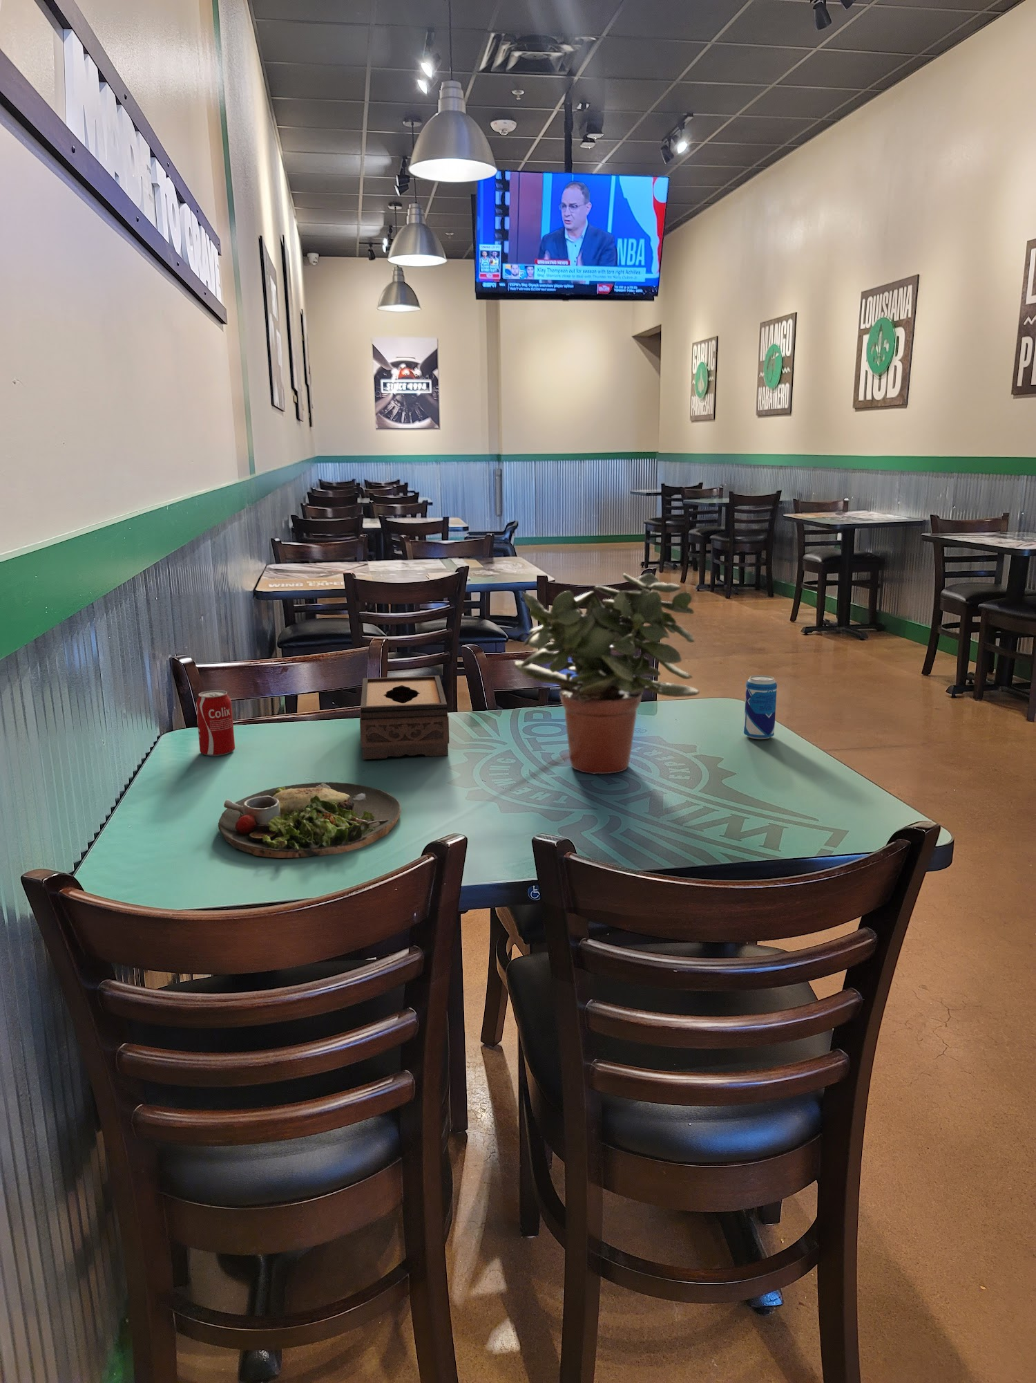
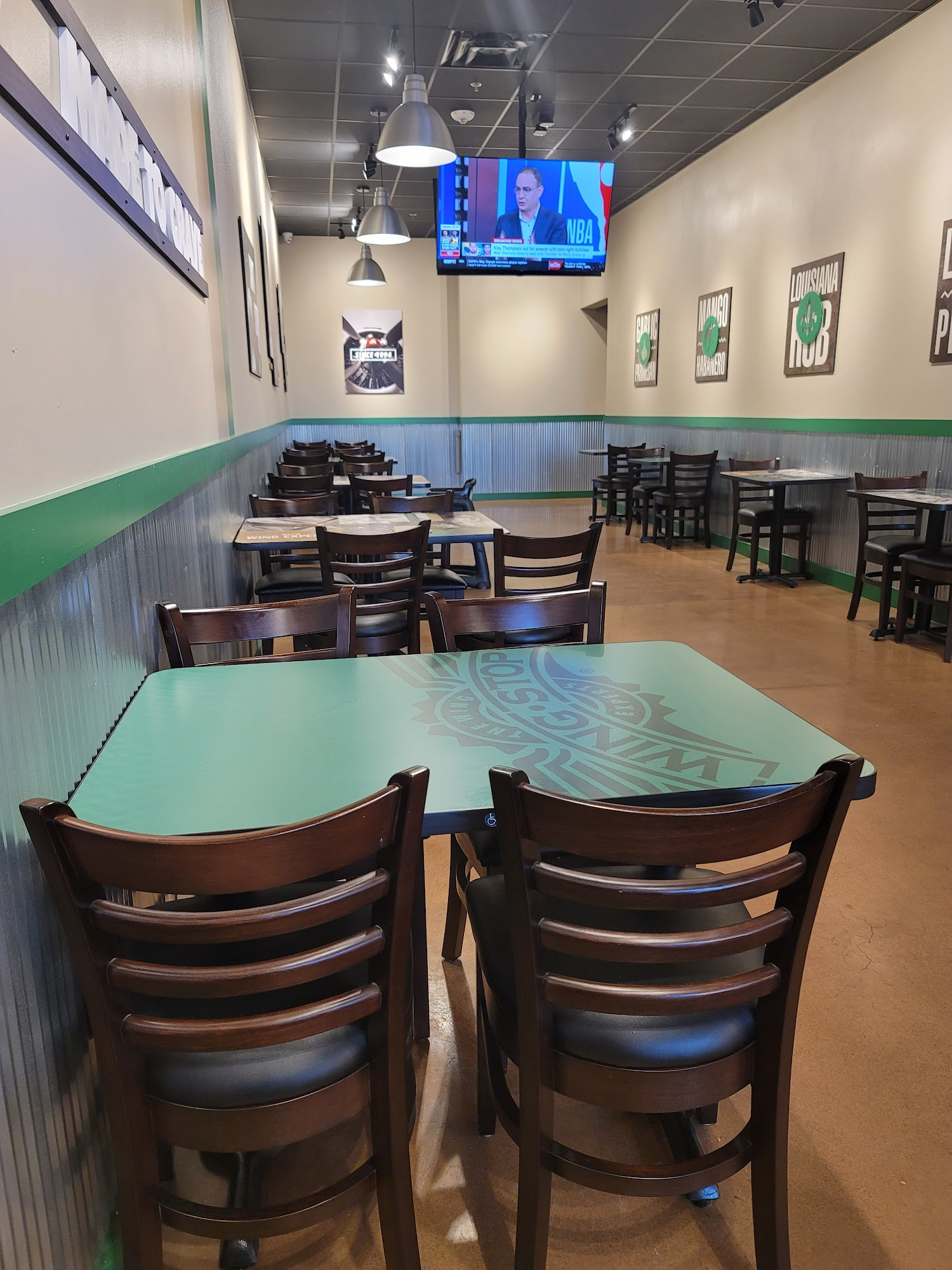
- potted plant [513,573,701,774]
- beverage can [196,689,235,757]
- dinner plate [218,782,402,859]
- tissue box [359,675,449,760]
- beverage can [743,674,778,739]
